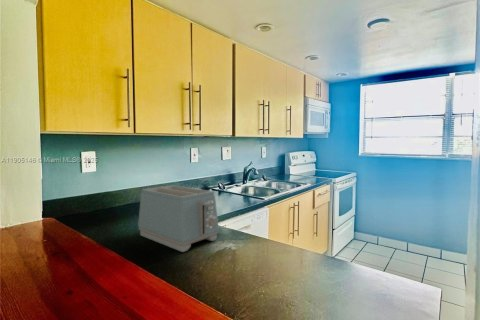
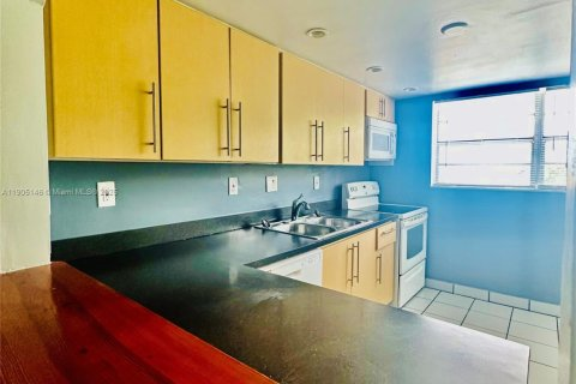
- toaster [137,184,220,253]
